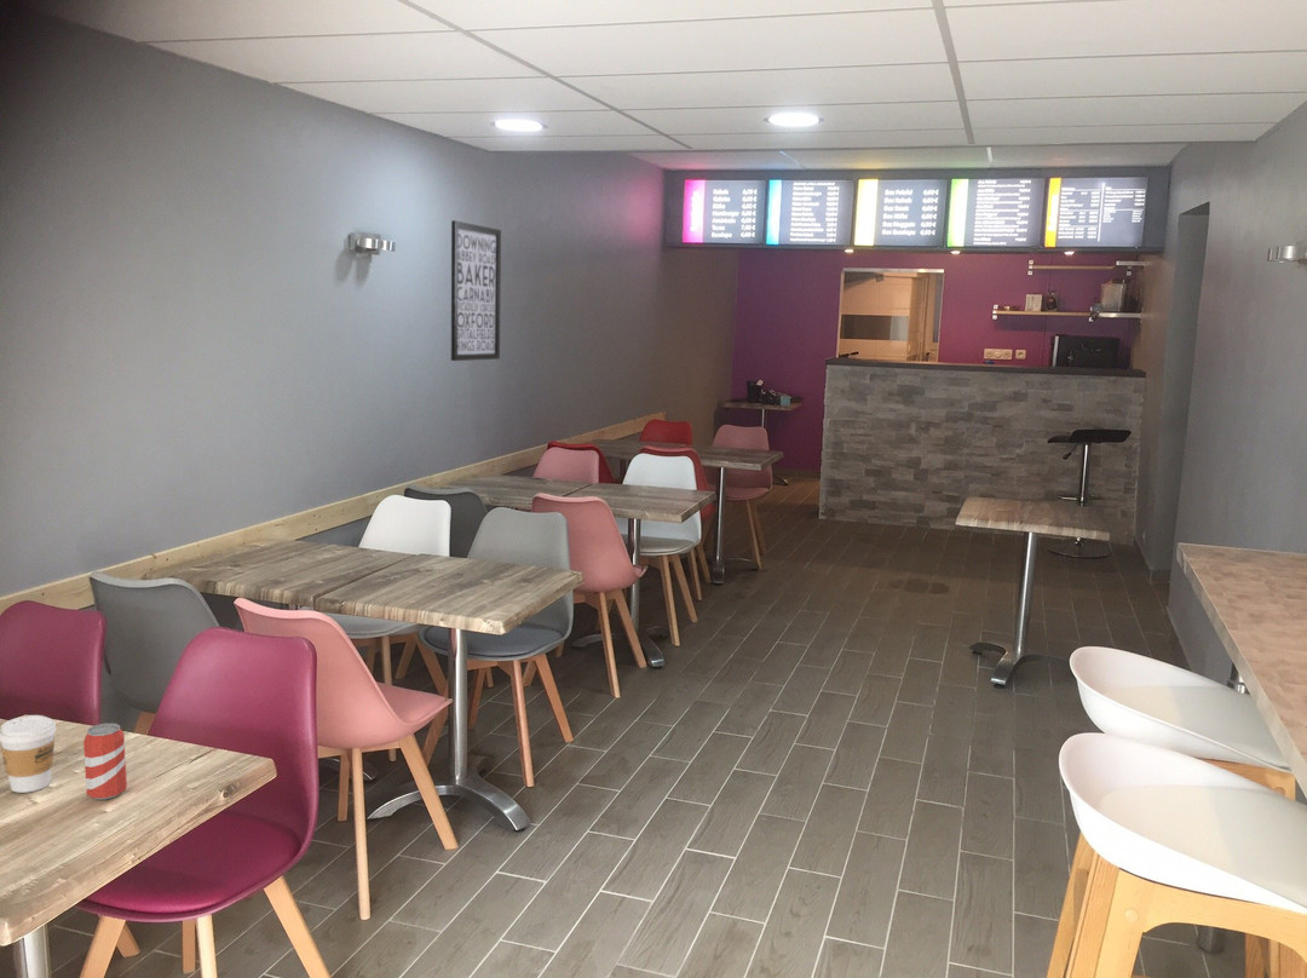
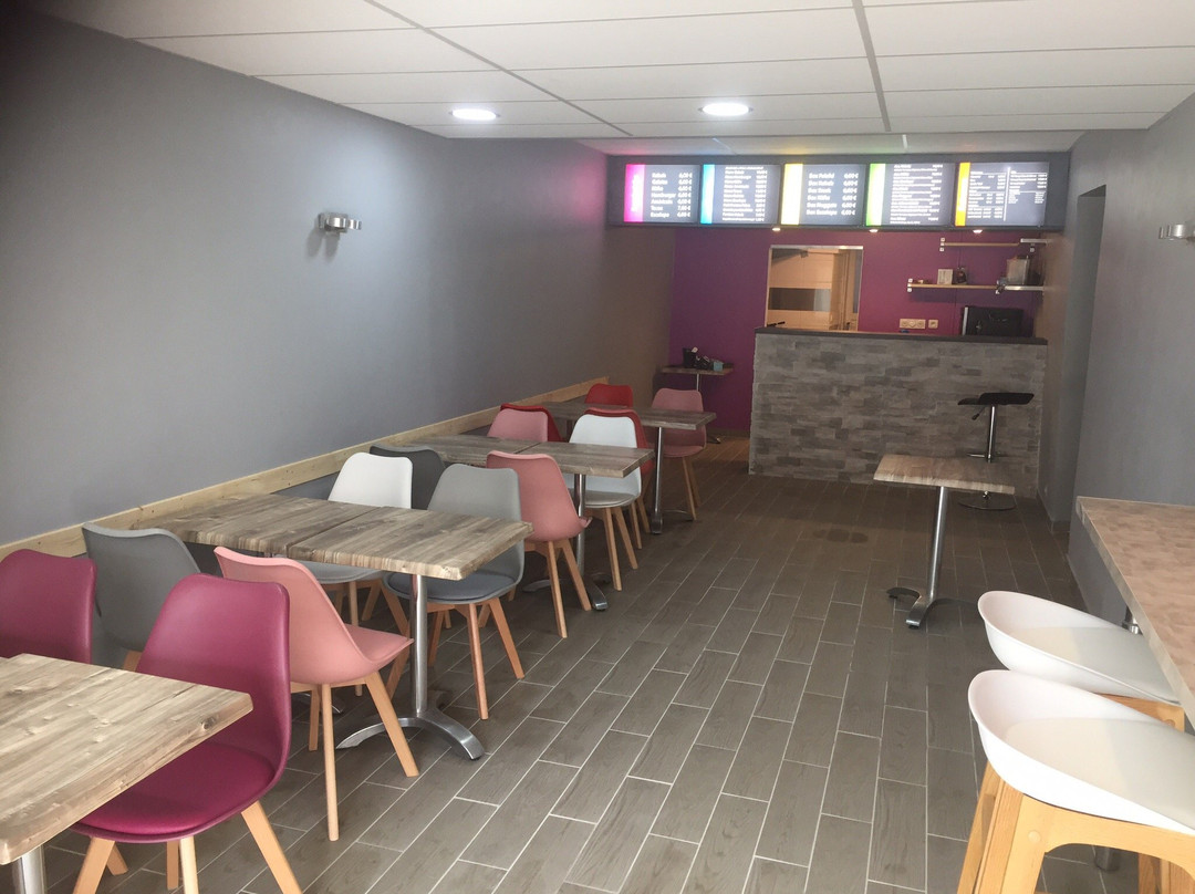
- wall art [450,219,502,362]
- coffee cup [0,714,57,794]
- beverage can [82,723,128,801]
